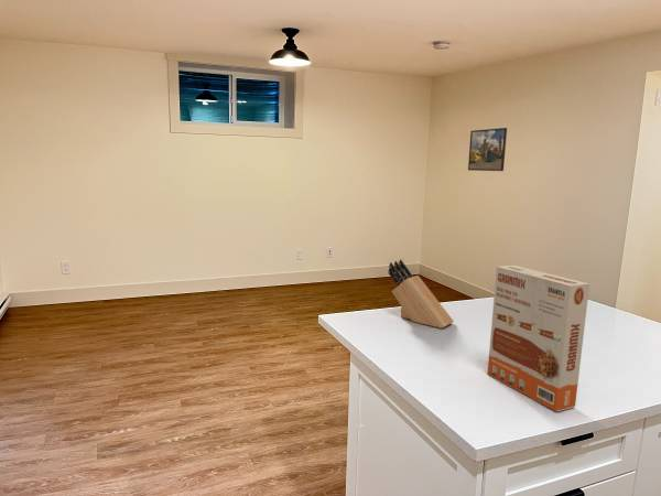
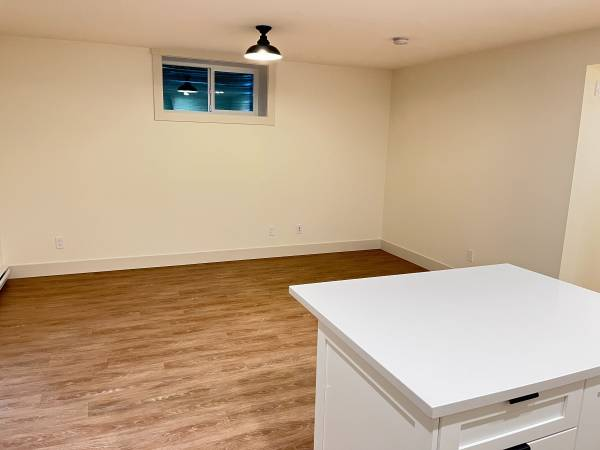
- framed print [467,127,508,172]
- knife block [388,259,455,330]
- cereal box [487,265,590,412]
